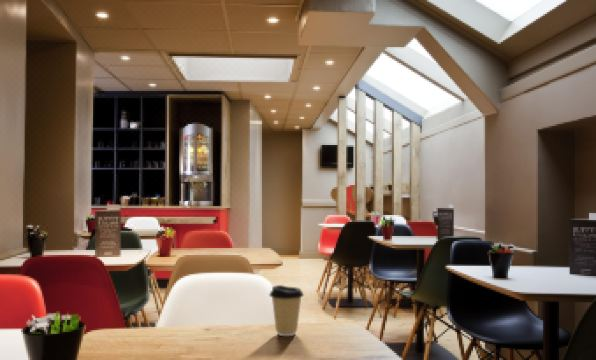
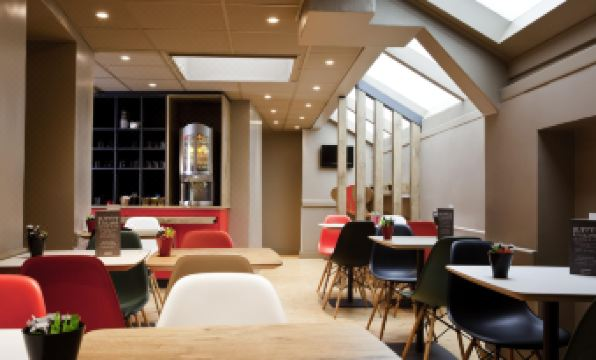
- coffee cup [268,284,305,337]
